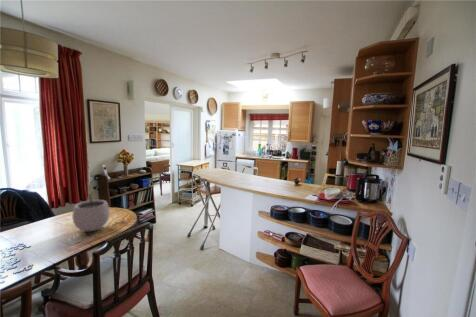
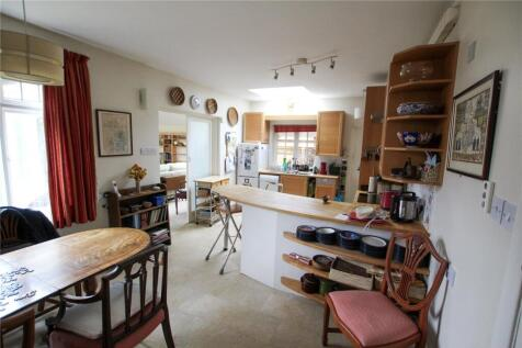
- plant pot [71,192,111,232]
